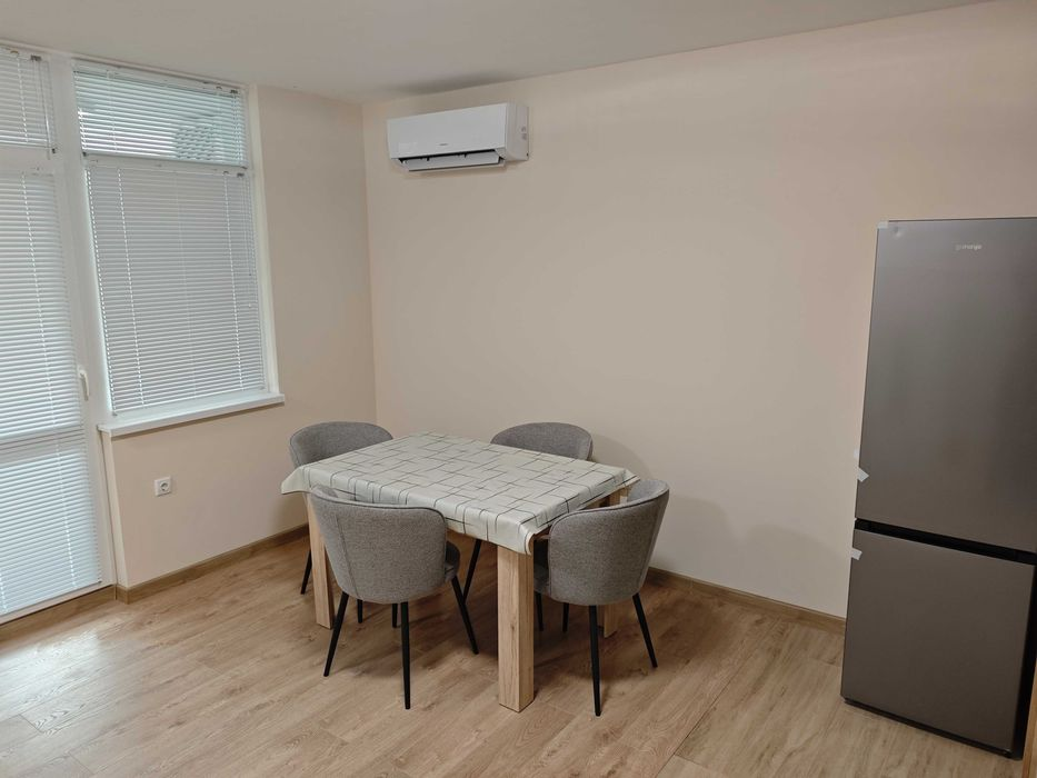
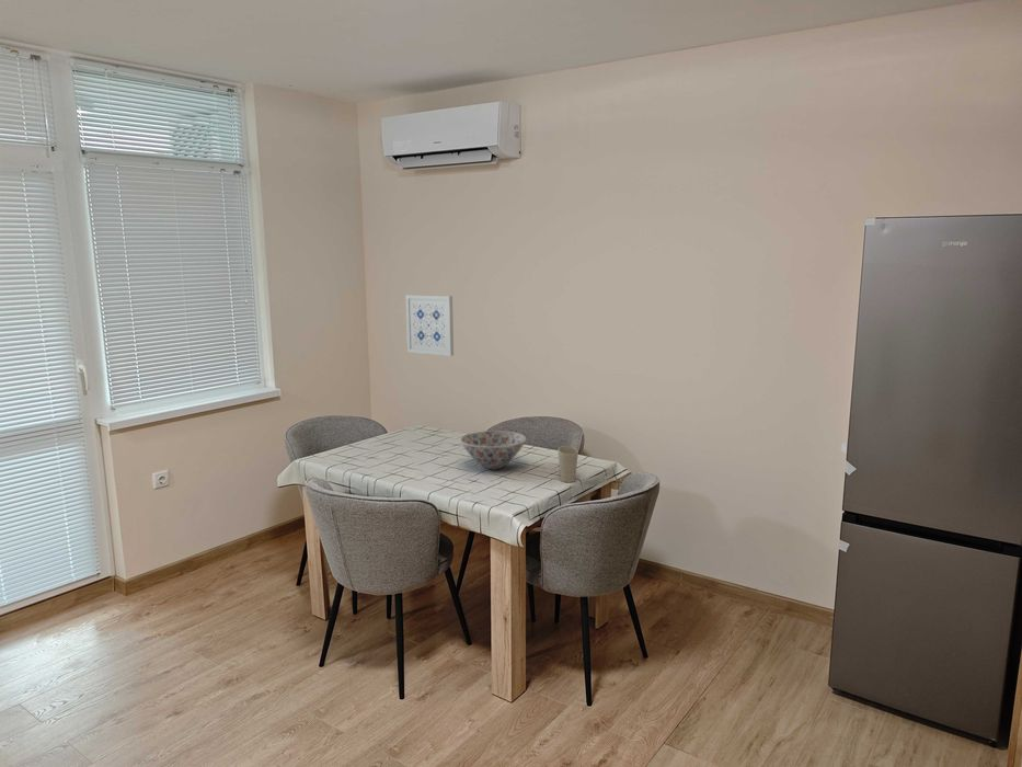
+ cup [556,445,579,483]
+ bowl [459,430,527,470]
+ wall art [404,294,455,357]
